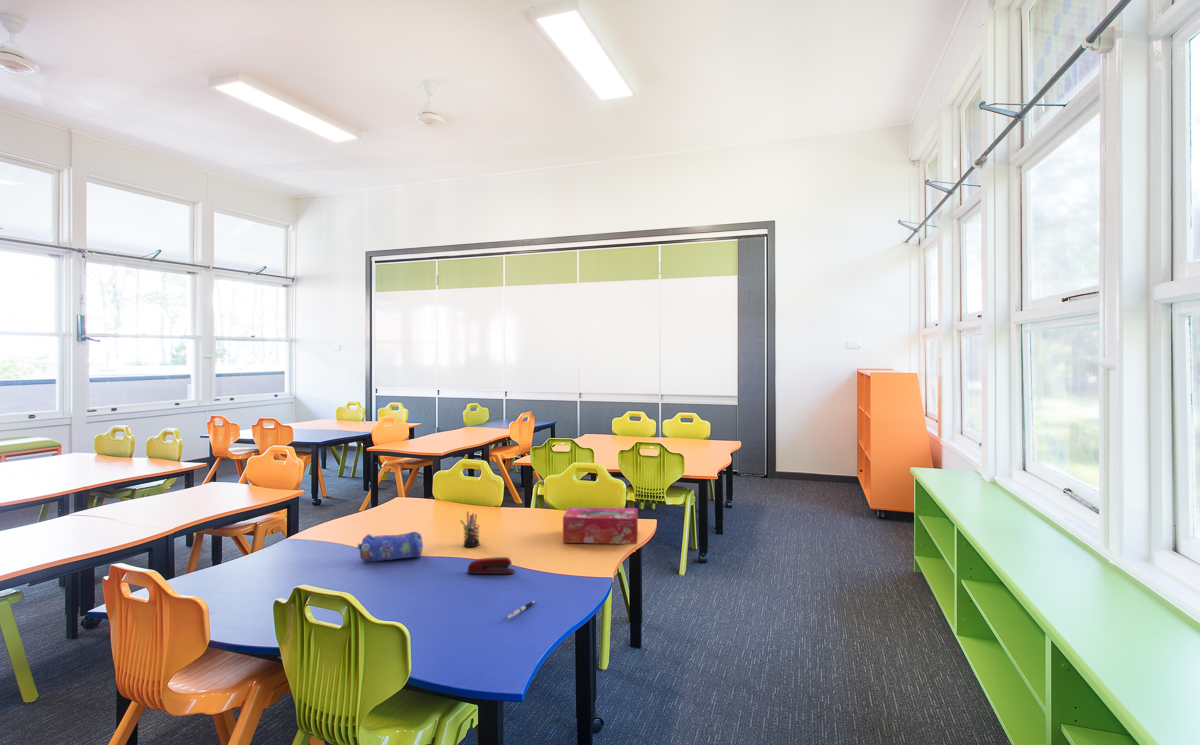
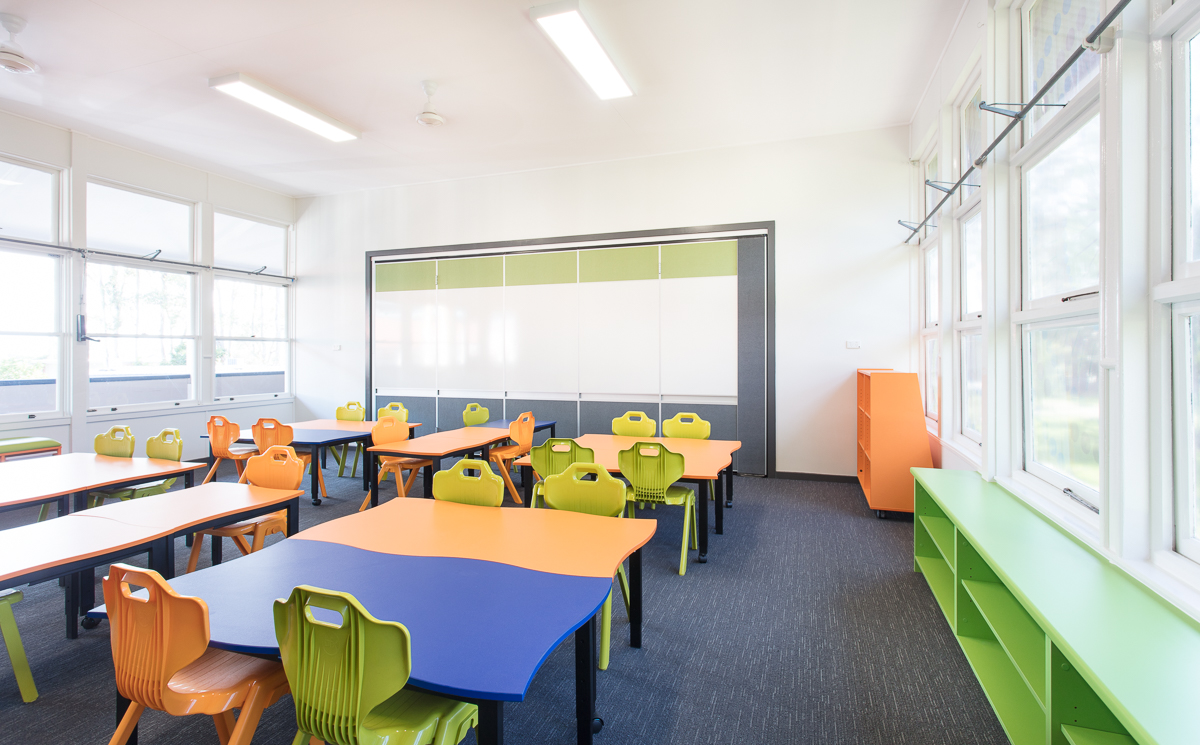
- pen [505,600,536,620]
- pencil case [356,531,424,562]
- stapler [466,556,515,575]
- tissue box [562,506,639,545]
- pen holder [459,511,480,548]
